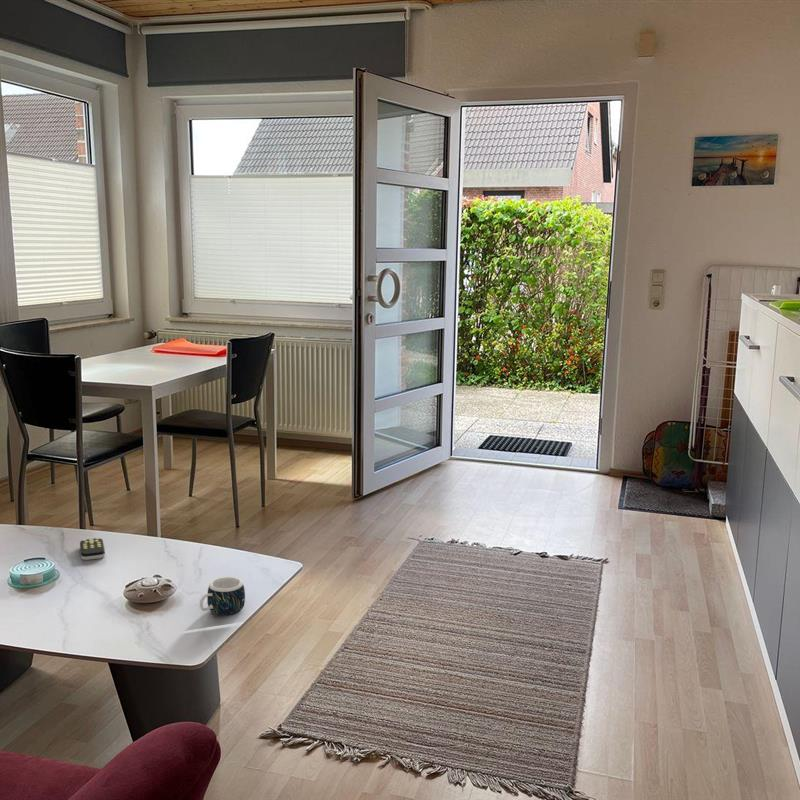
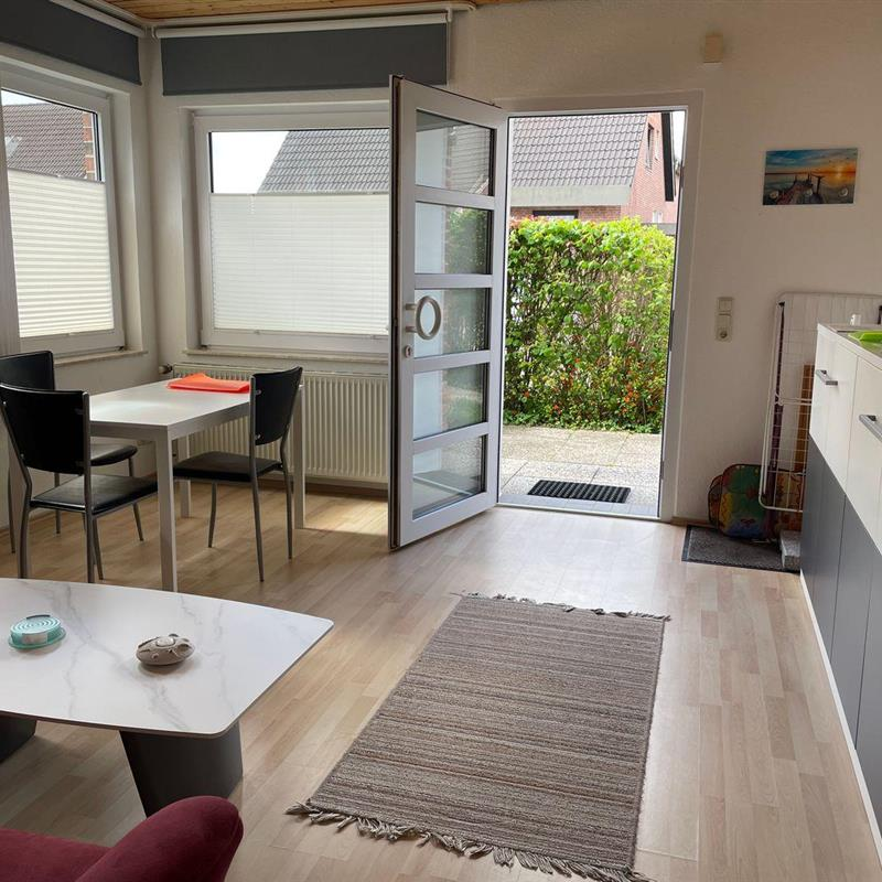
- mug [199,576,246,617]
- remote control [79,537,106,561]
